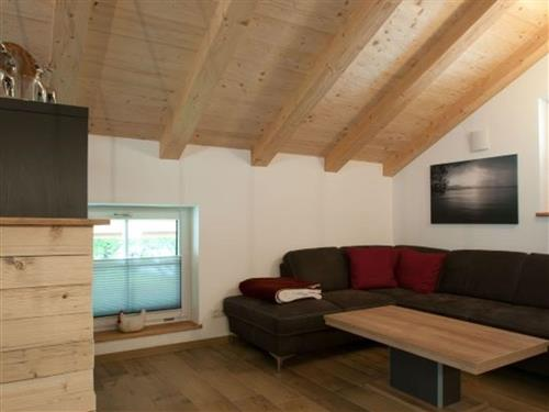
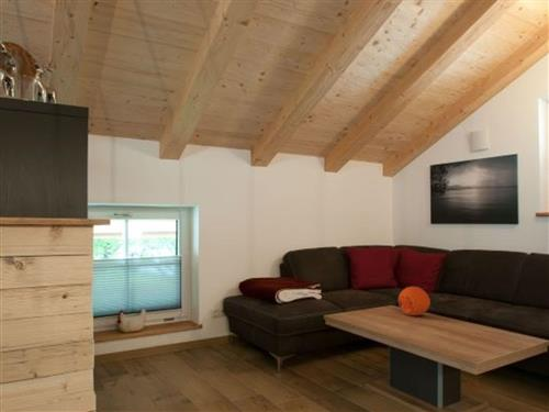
+ decorative ball [397,286,432,316]
